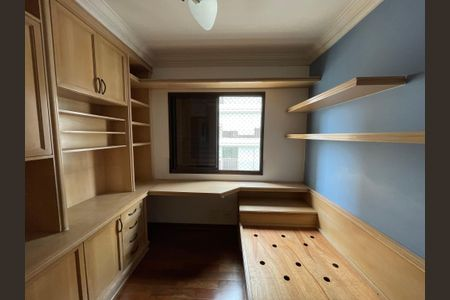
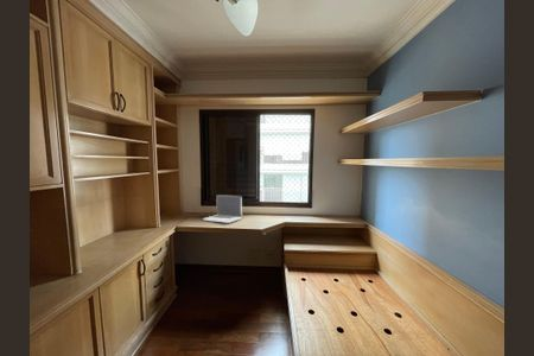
+ laptop computer [202,193,243,224]
